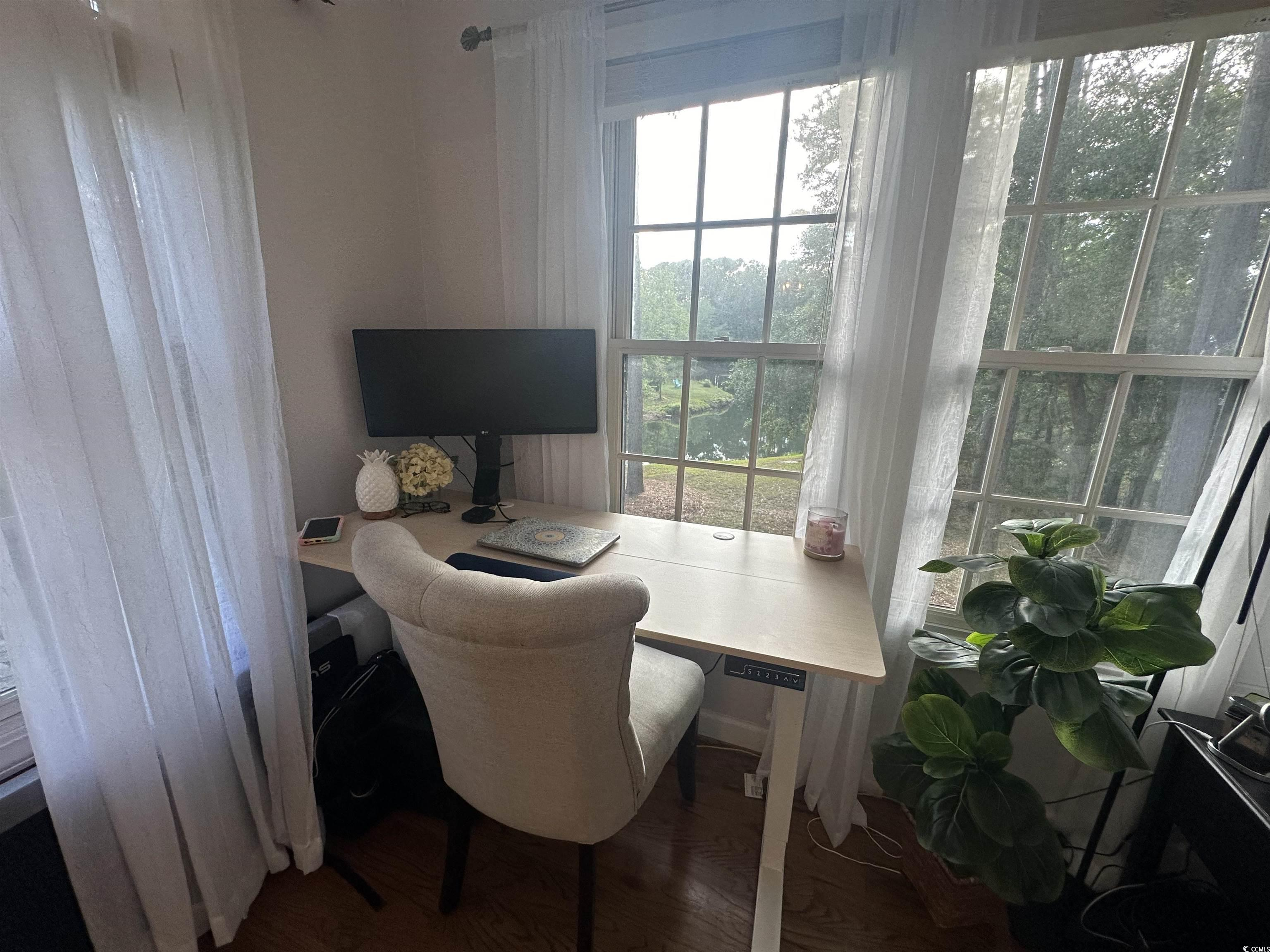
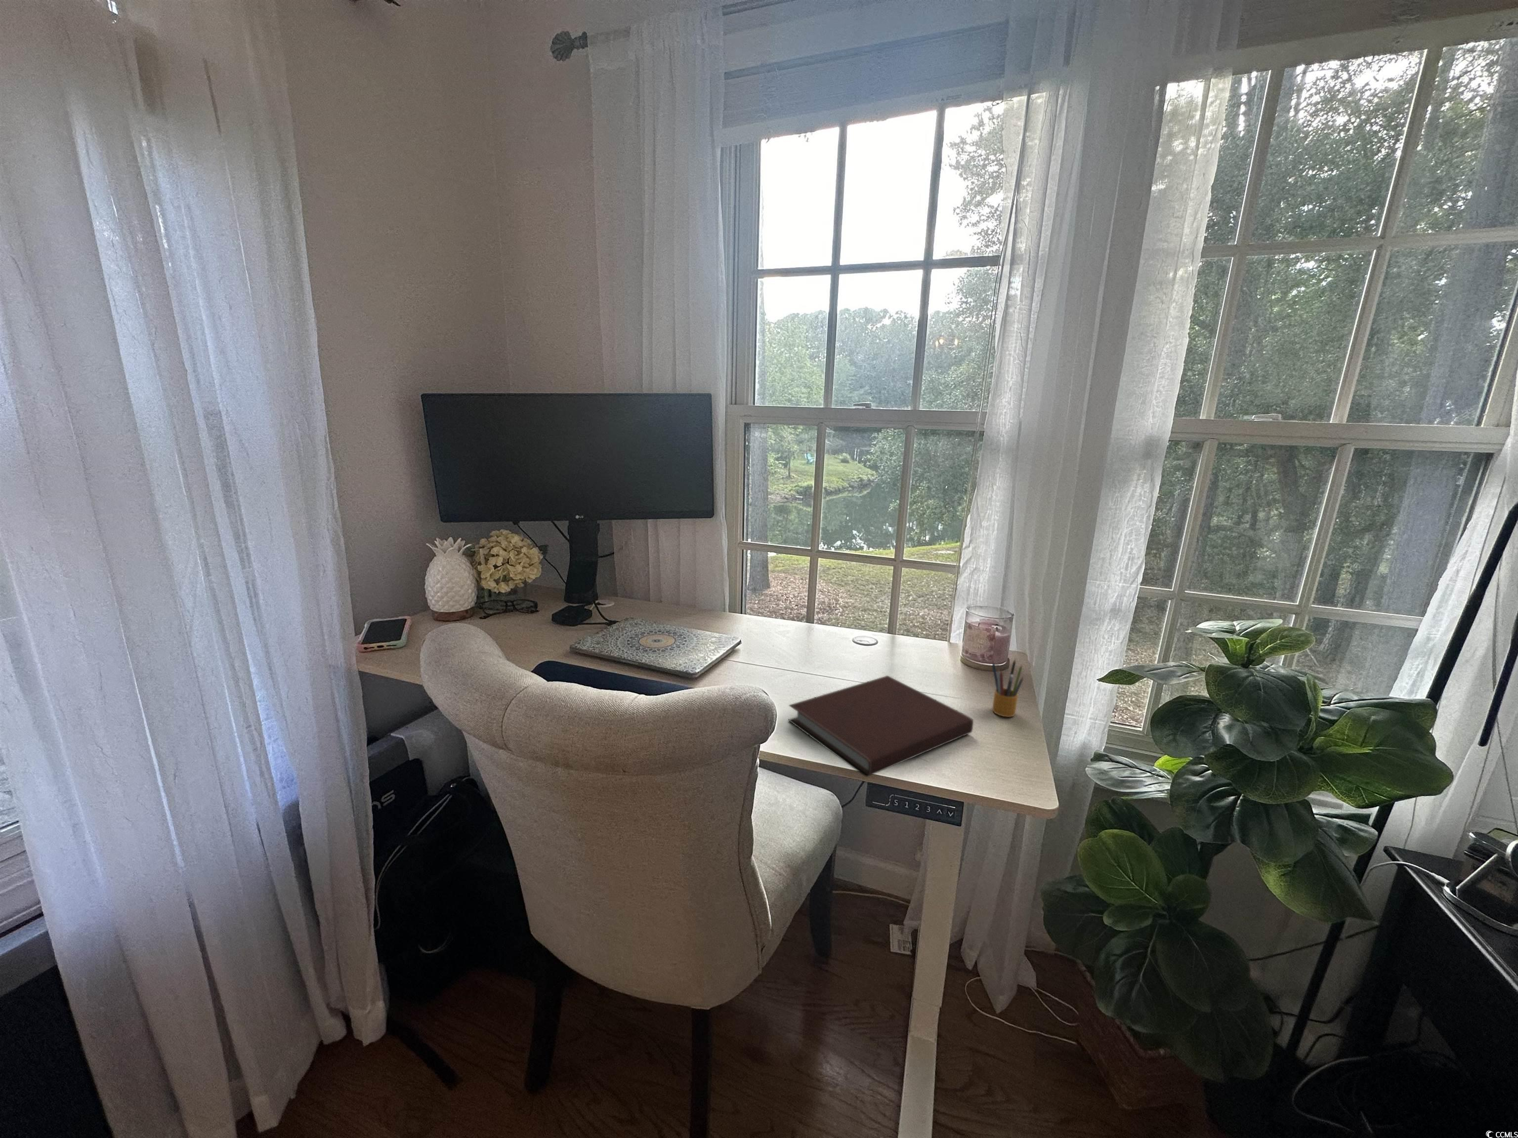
+ notebook [788,675,974,777]
+ pencil box [992,657,1024,717]
